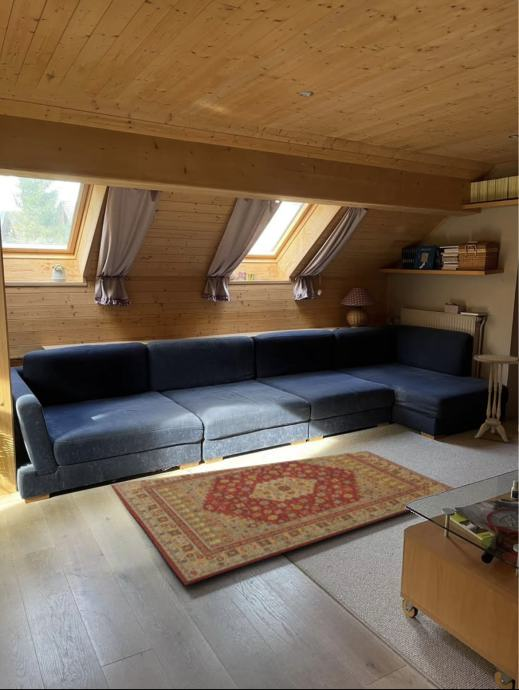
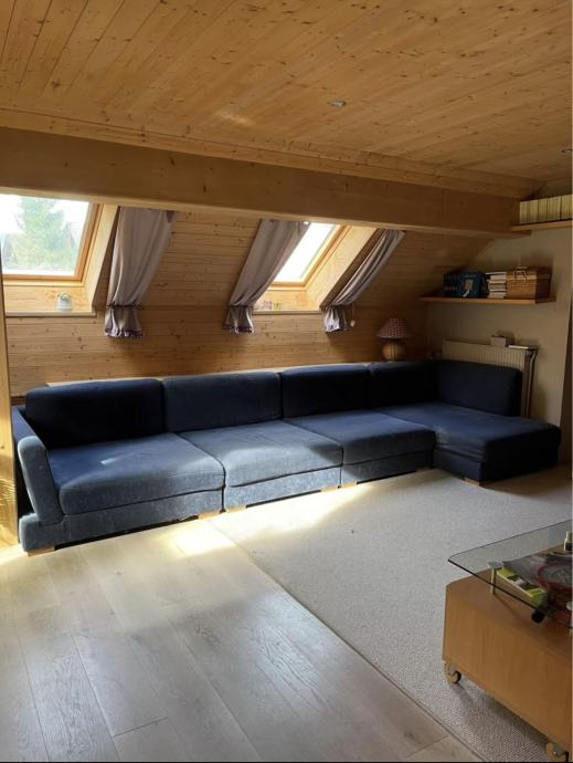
- rug [110,450,455,586]
- side table [473,354,519,443]
